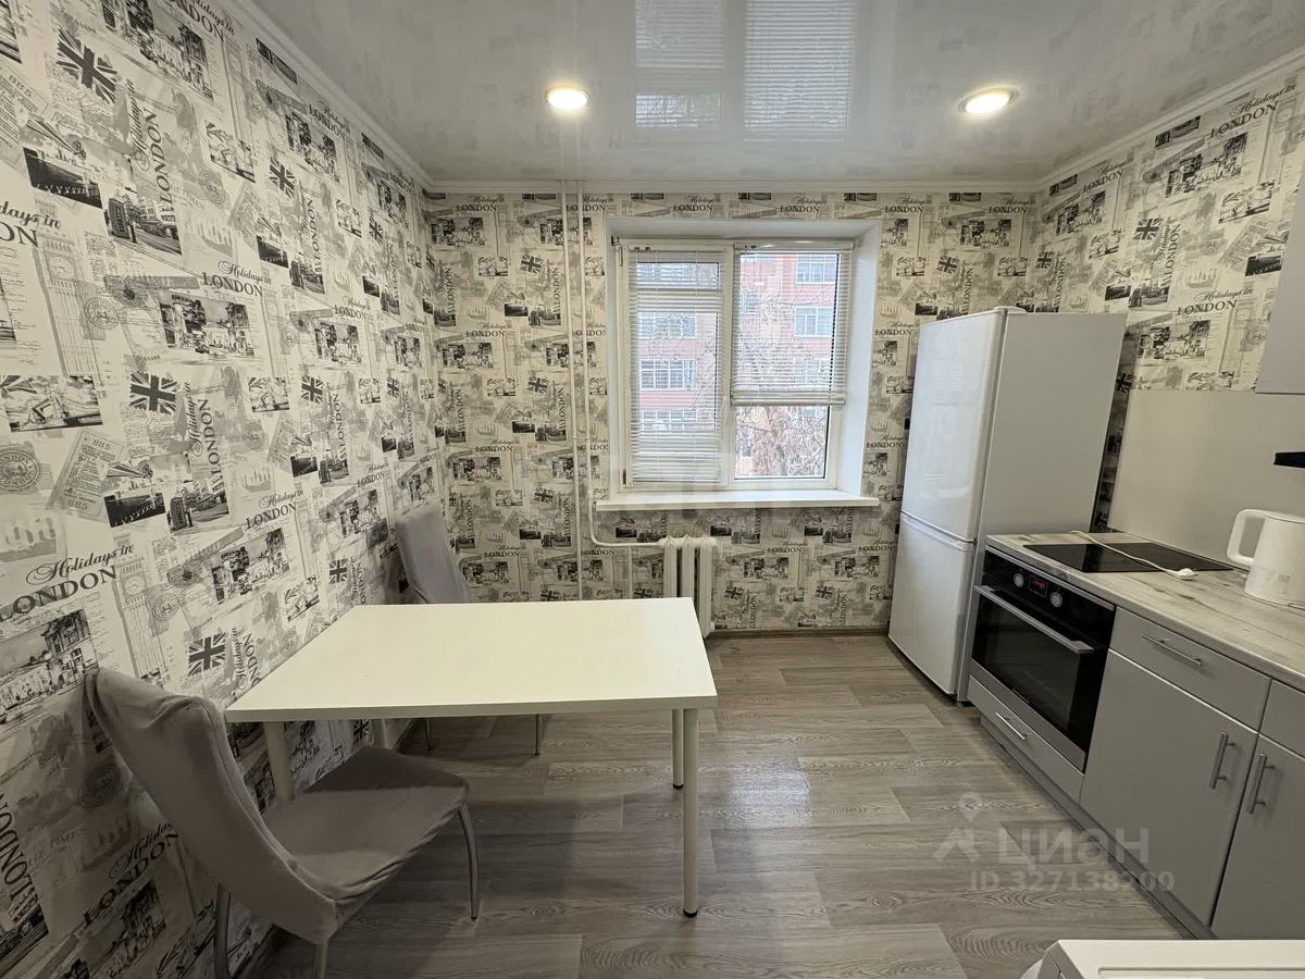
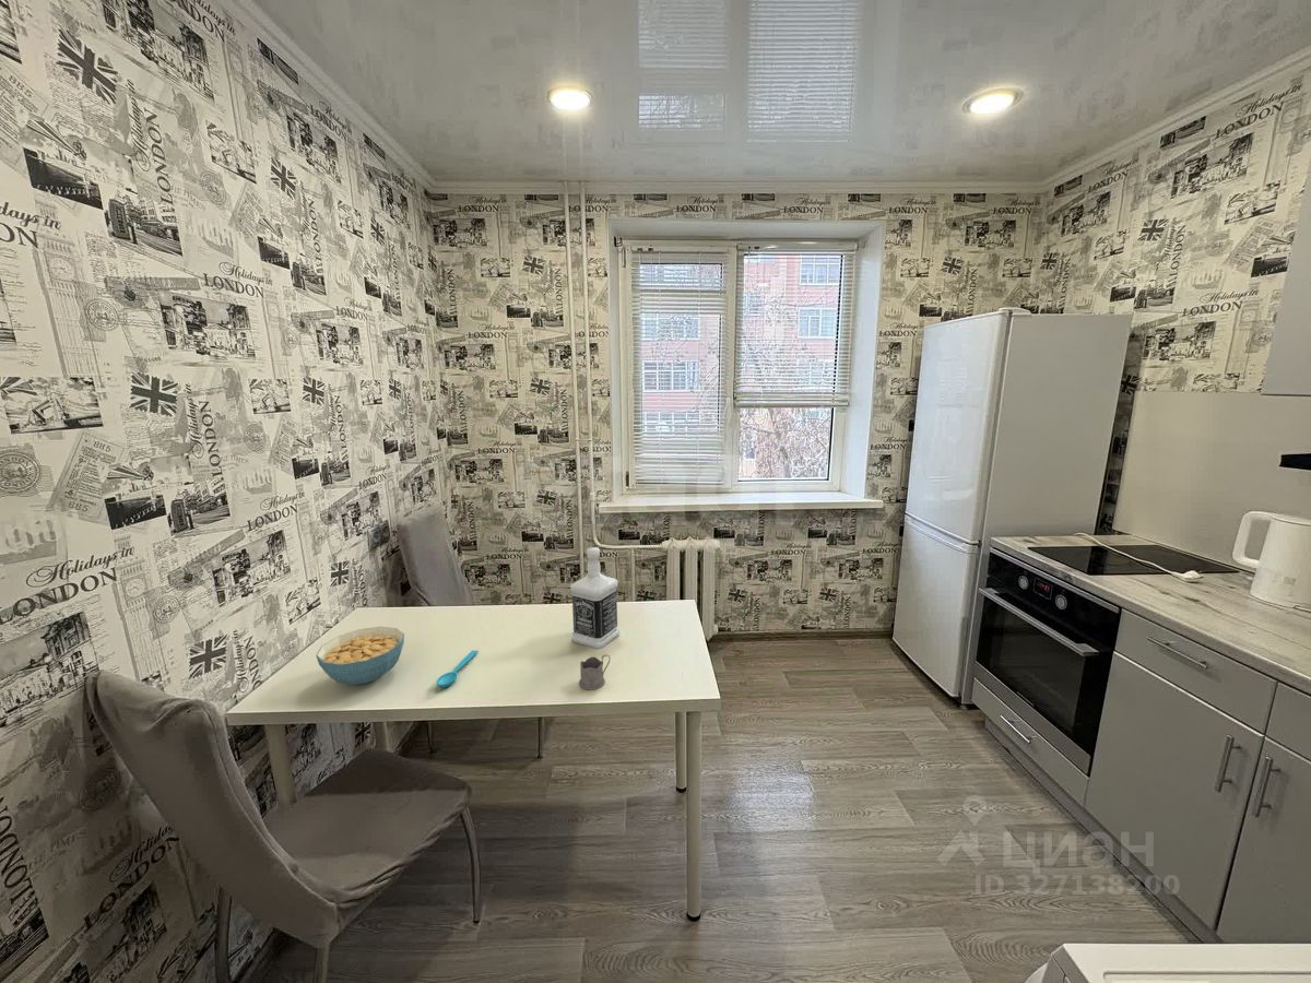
+ cereal bowl [315,626,405,686]
+ bottle [569,546,621,650]
+ spoon [436,649,480,688]
+ tea glass holder [578,653,612,690]
